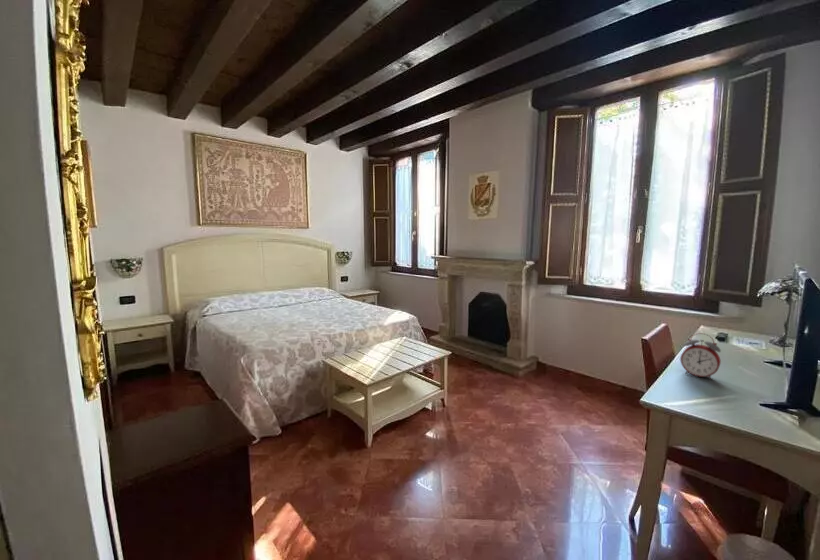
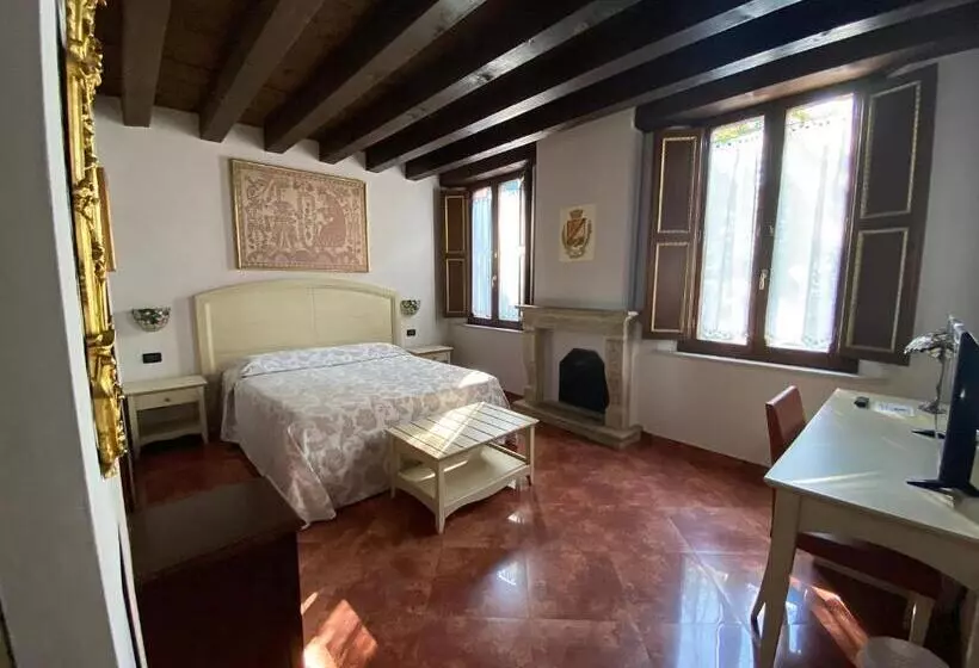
- alarm clock [679,332,722,380]
